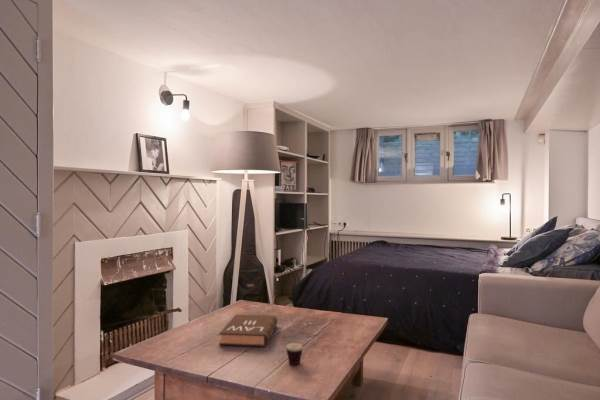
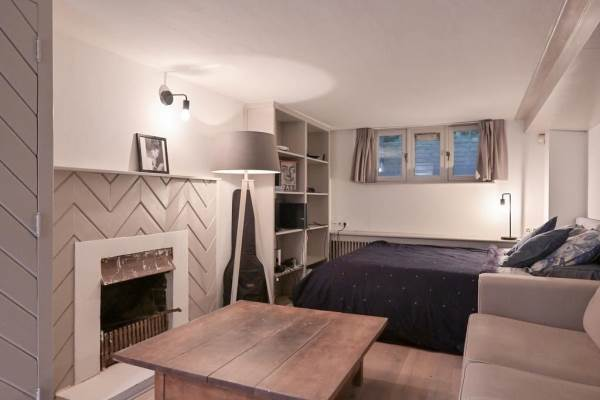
- book [218,313,278,348]
- cup [285,333,318,366]
